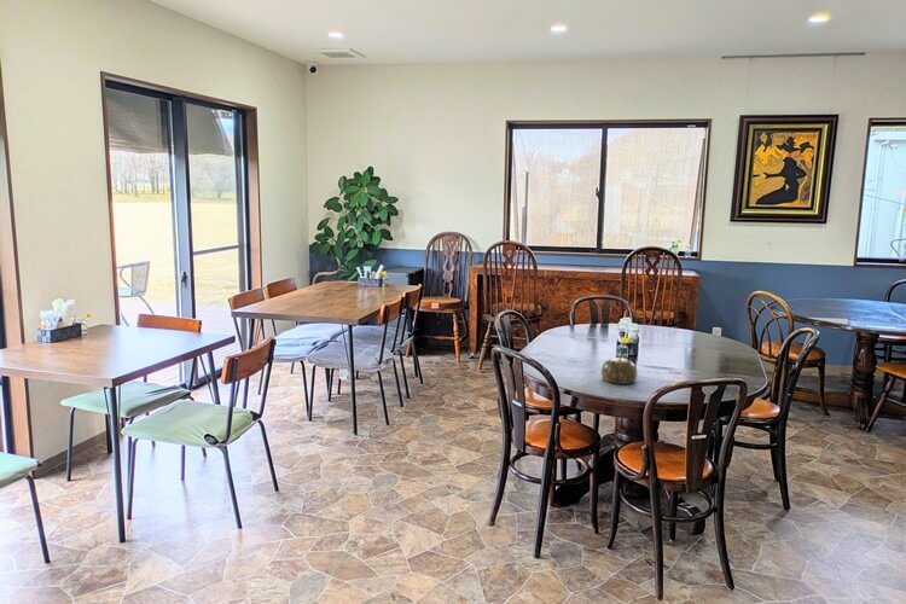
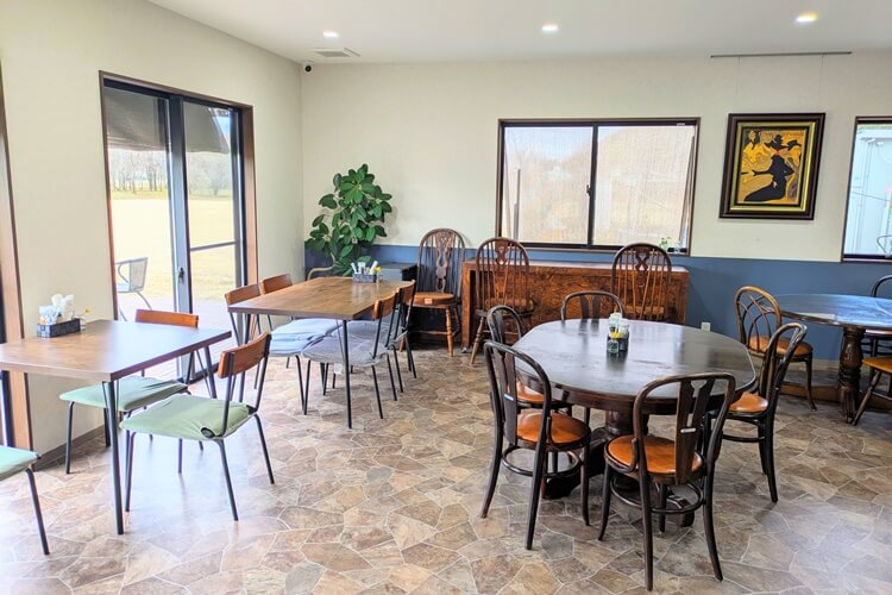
- teapot [600,353,638,385]
